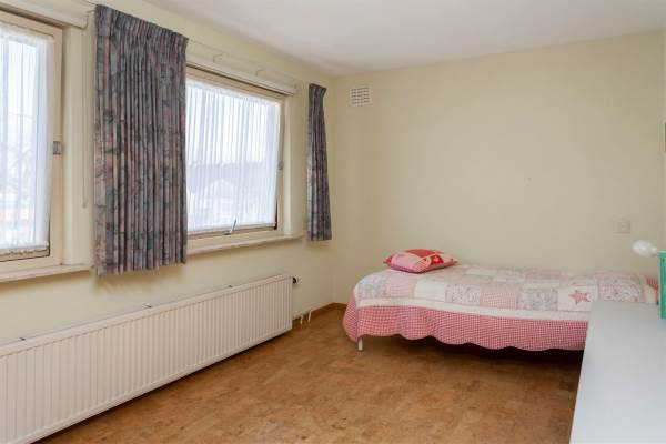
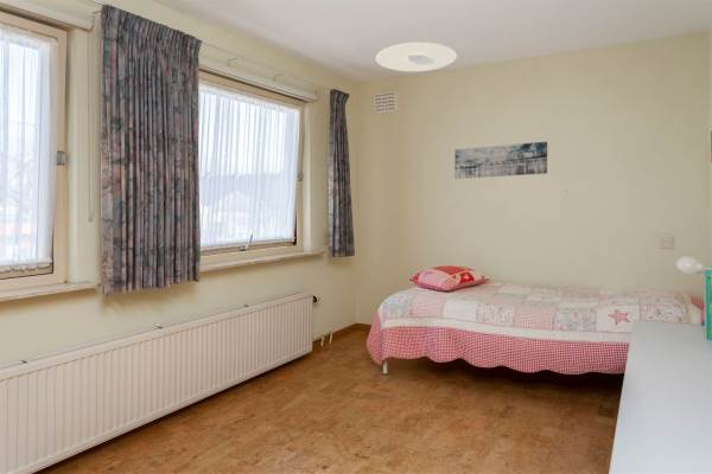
+ wall art [453,141,548,180]
+ ceiling light [375,41,458,72]
